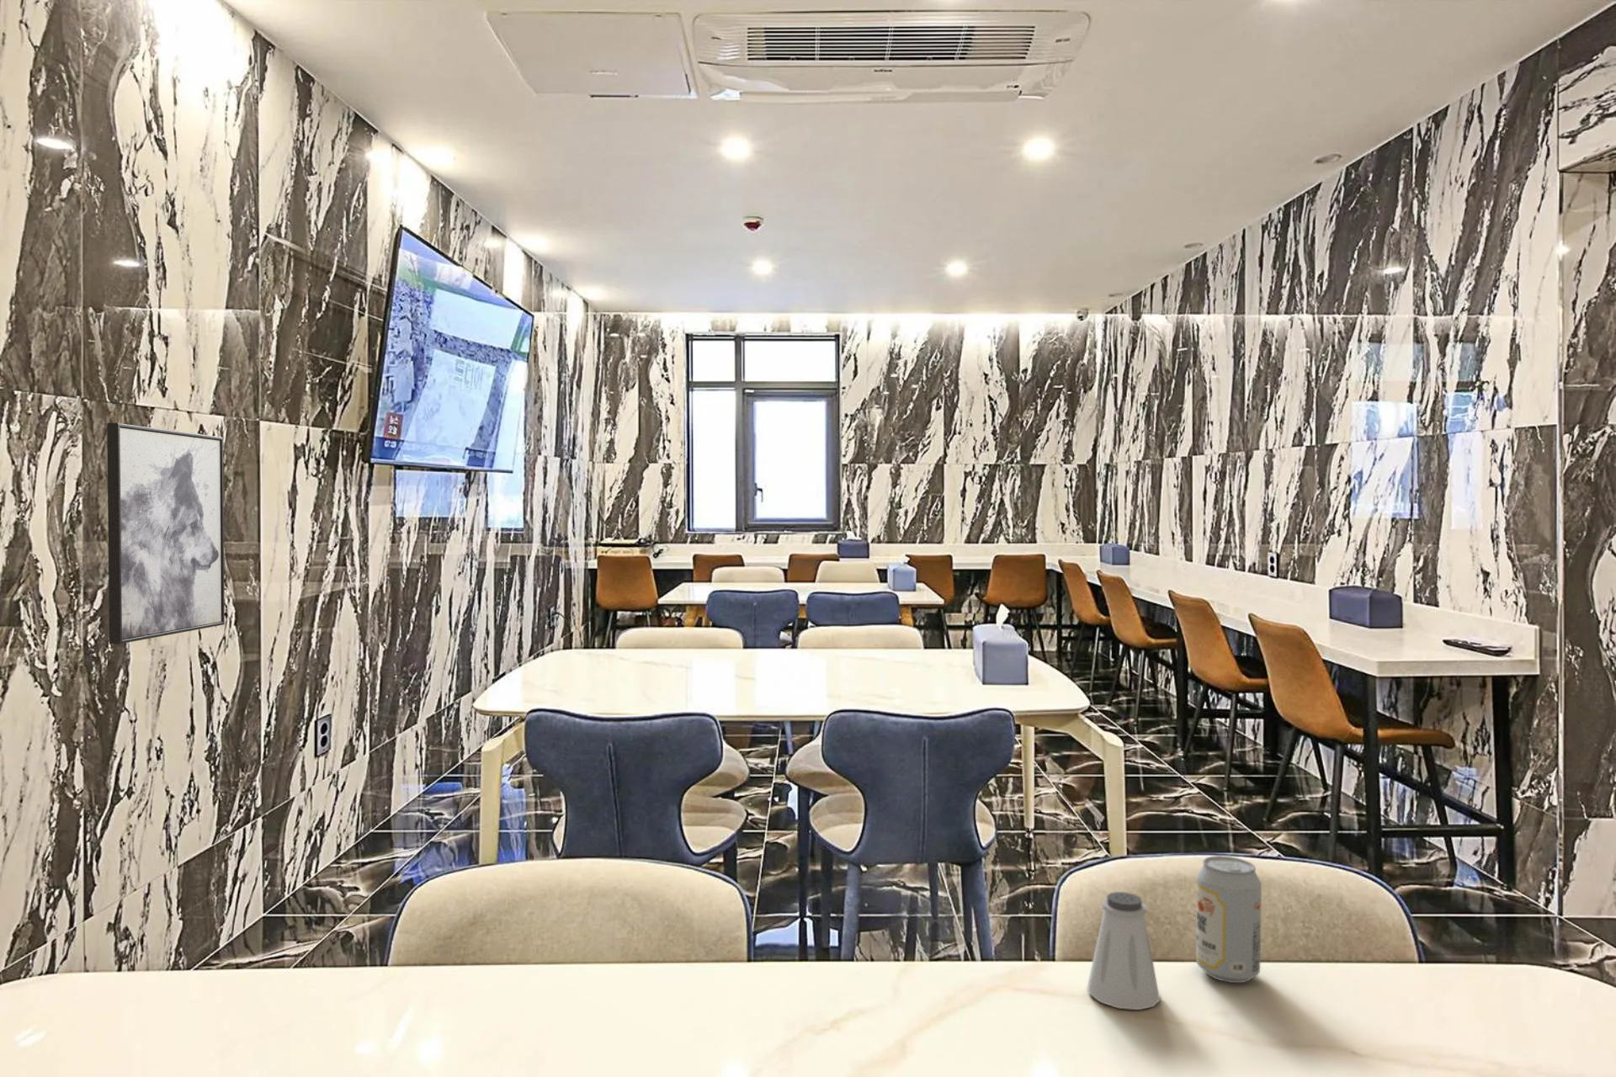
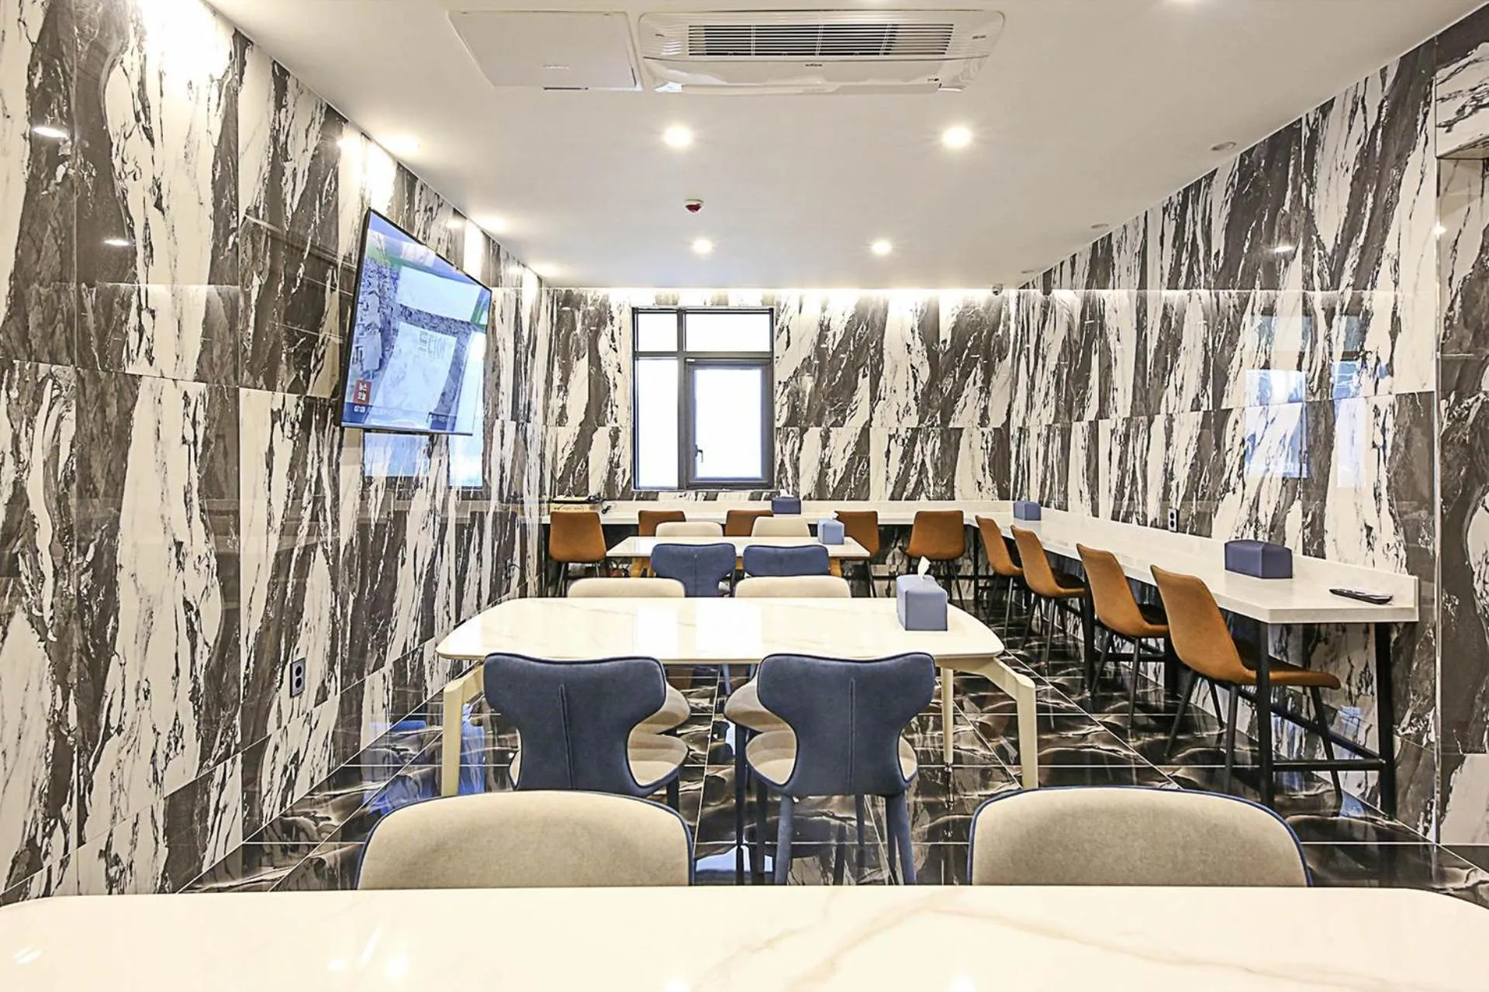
- wall art [106,422,226,644]
- saltshaker [1087,891,1160,1011]
- beverage can [1195,855,1262,983]
